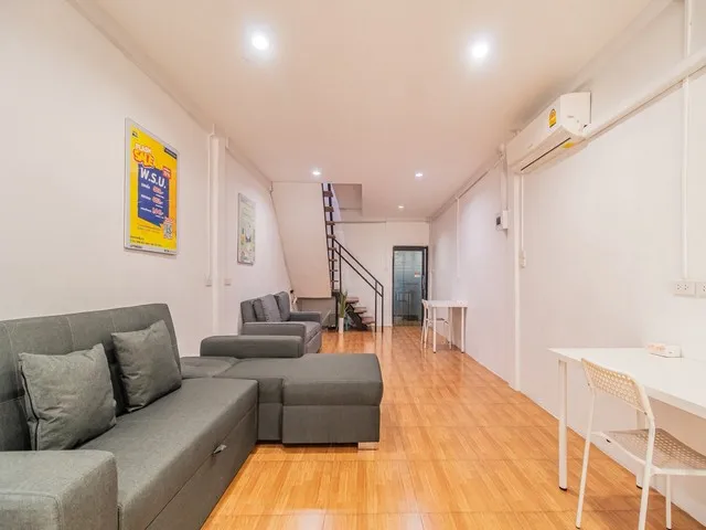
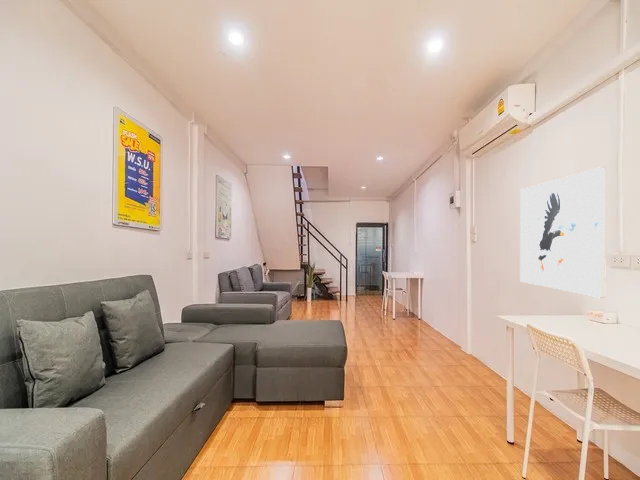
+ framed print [519,166,607,299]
